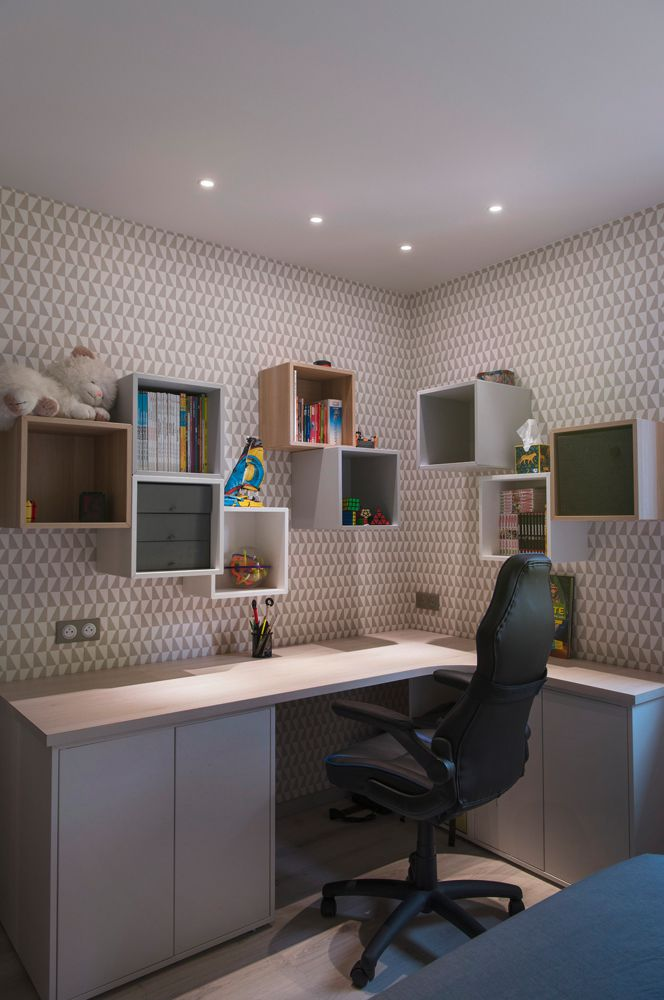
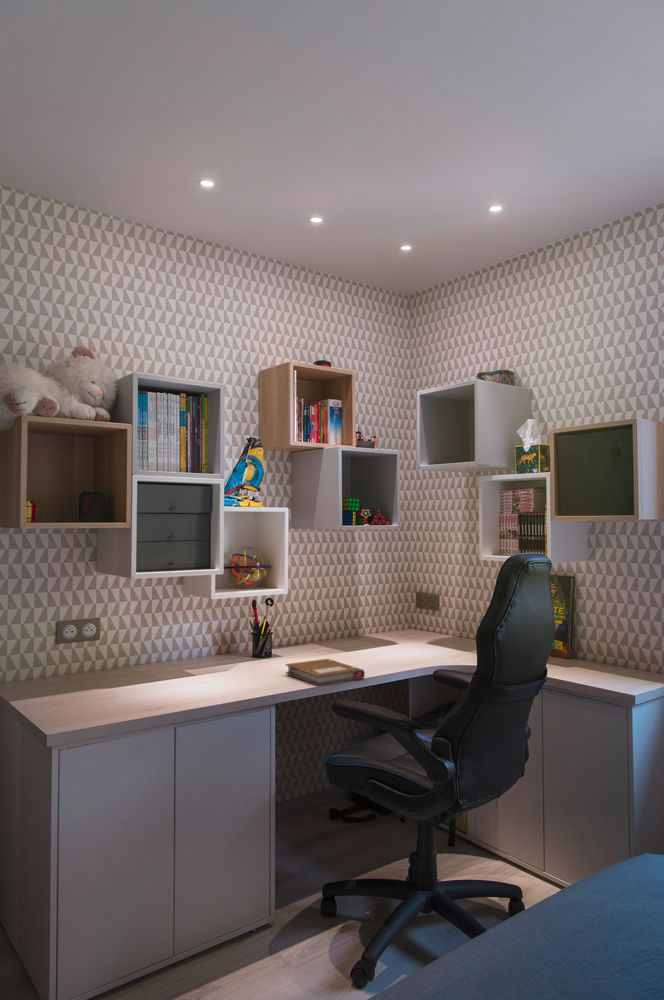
+ notebook [284,658,366,687]
